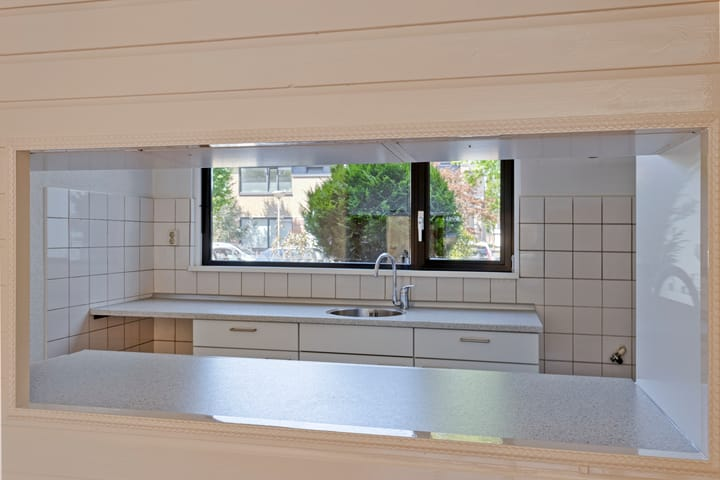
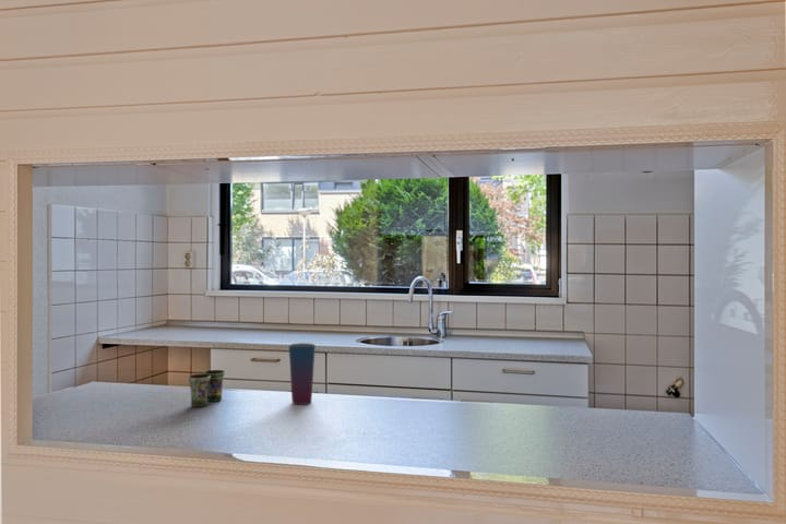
+ cup [288,342,317,405]
+ cup [187,369,226,408]
